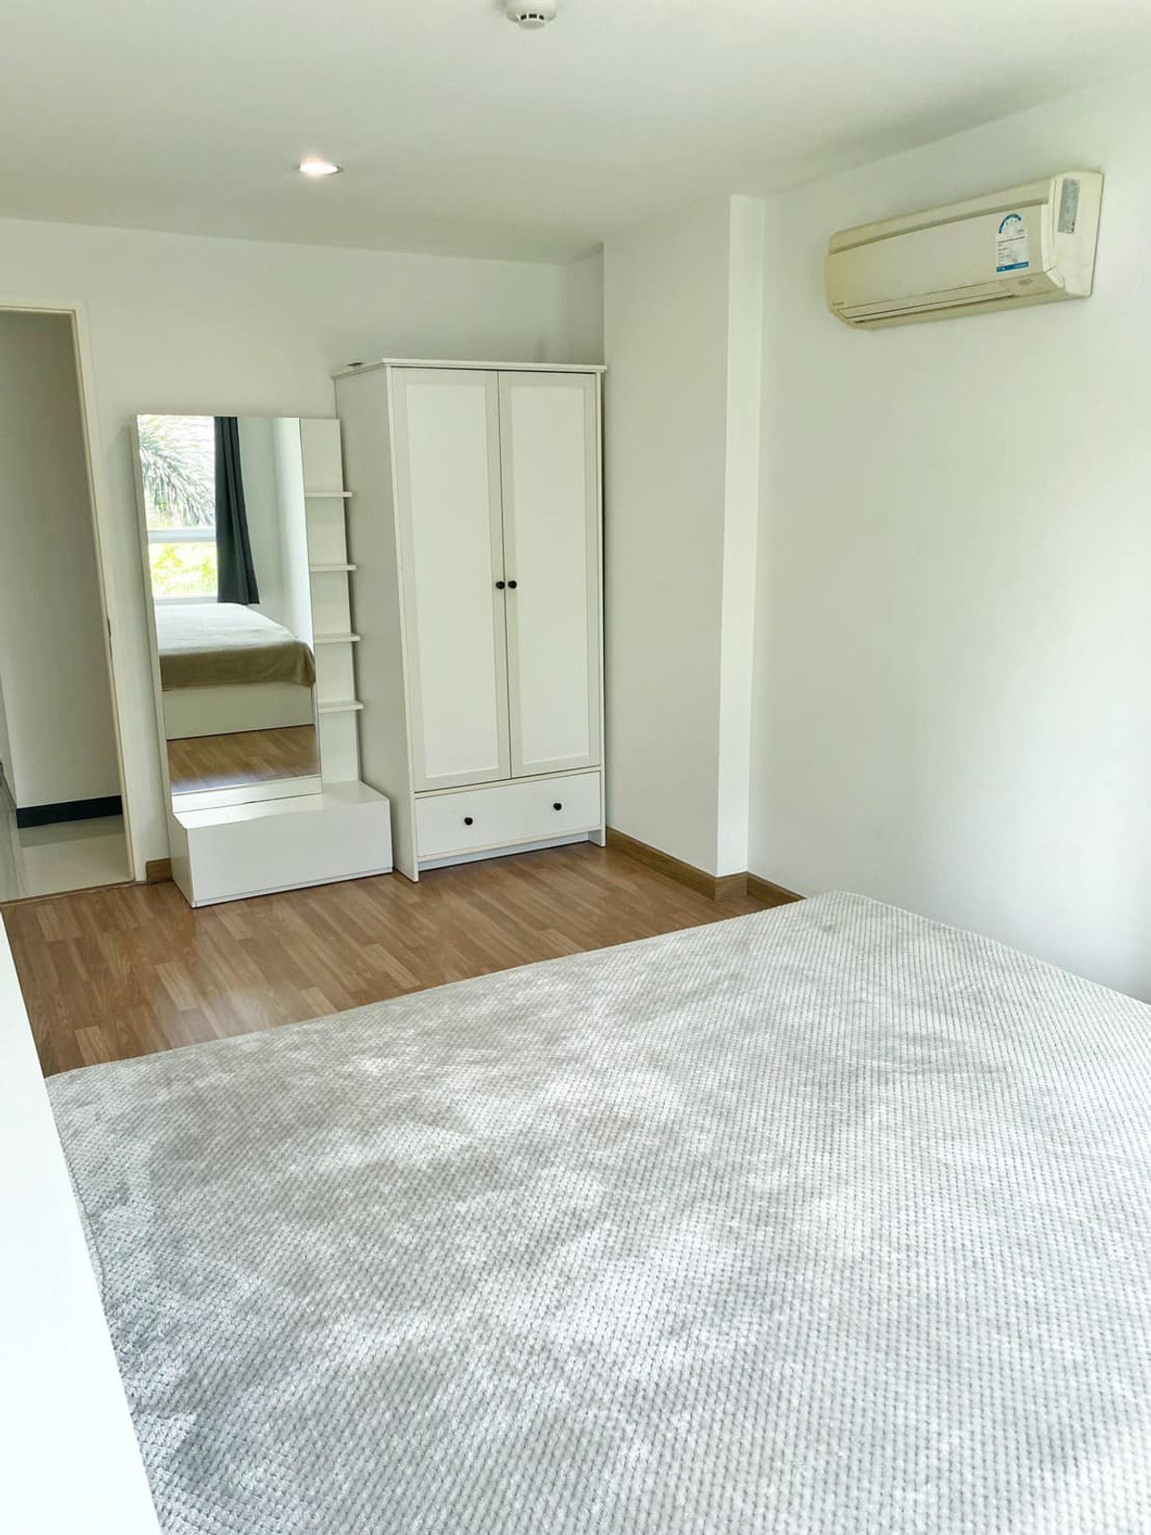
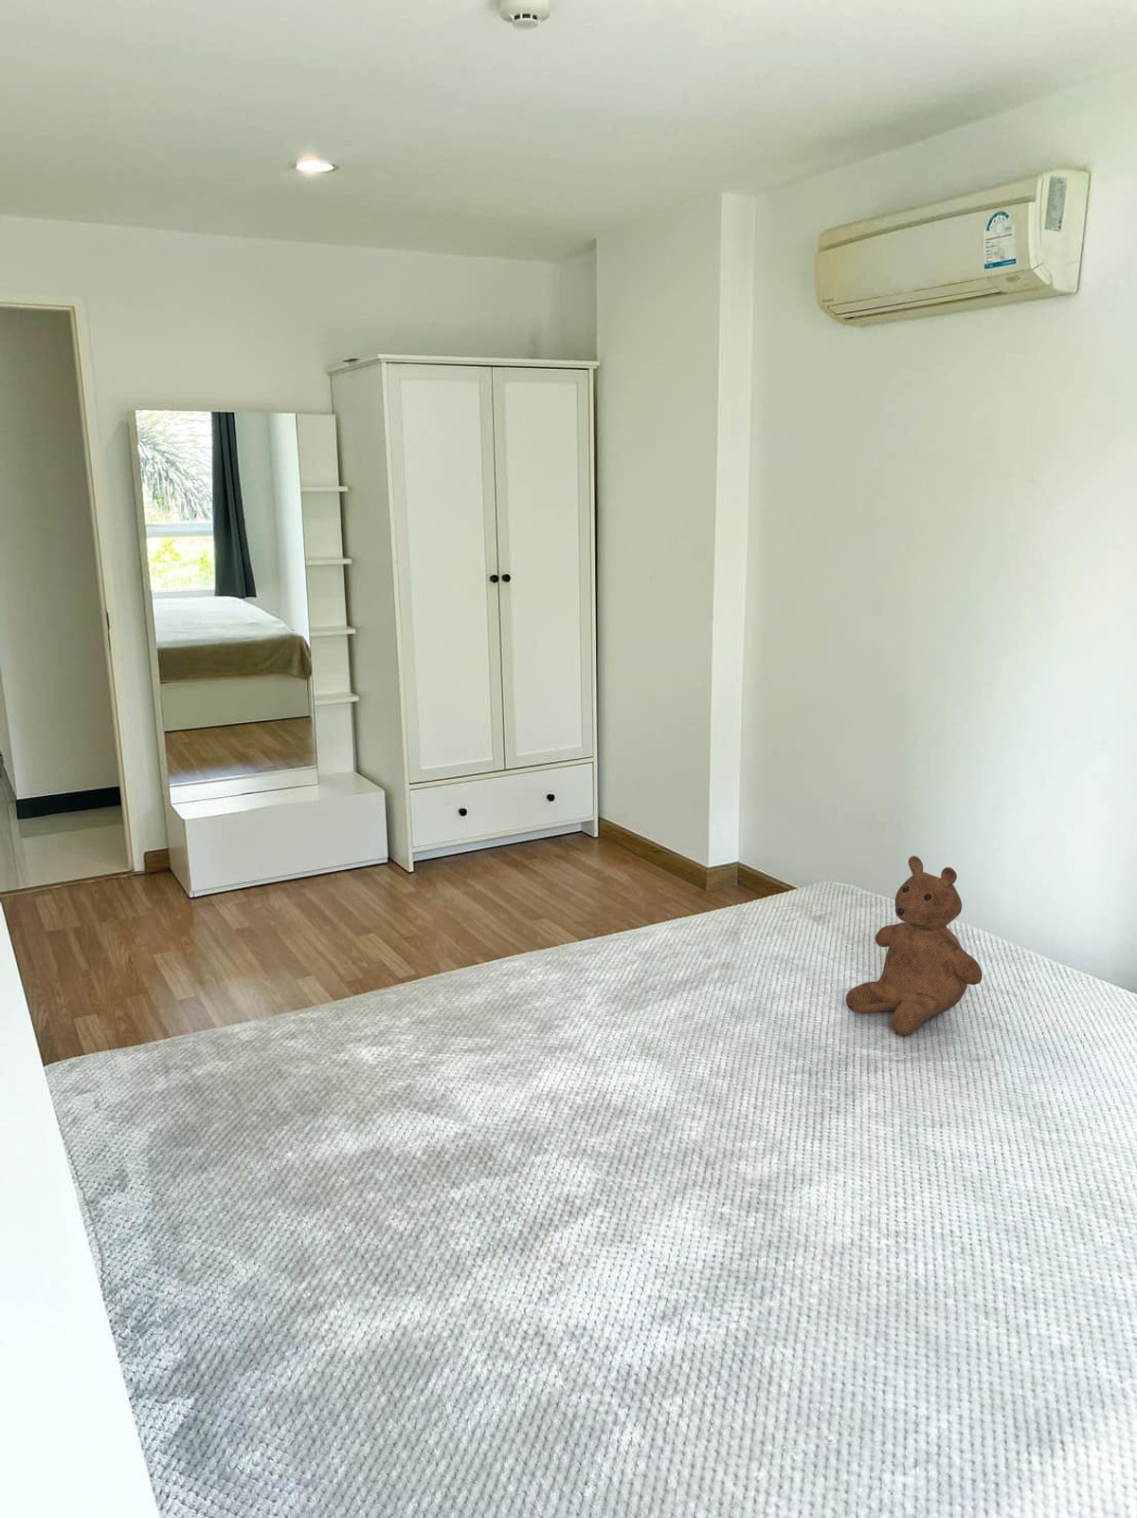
+ teddy bear [846,855,983,1036]
